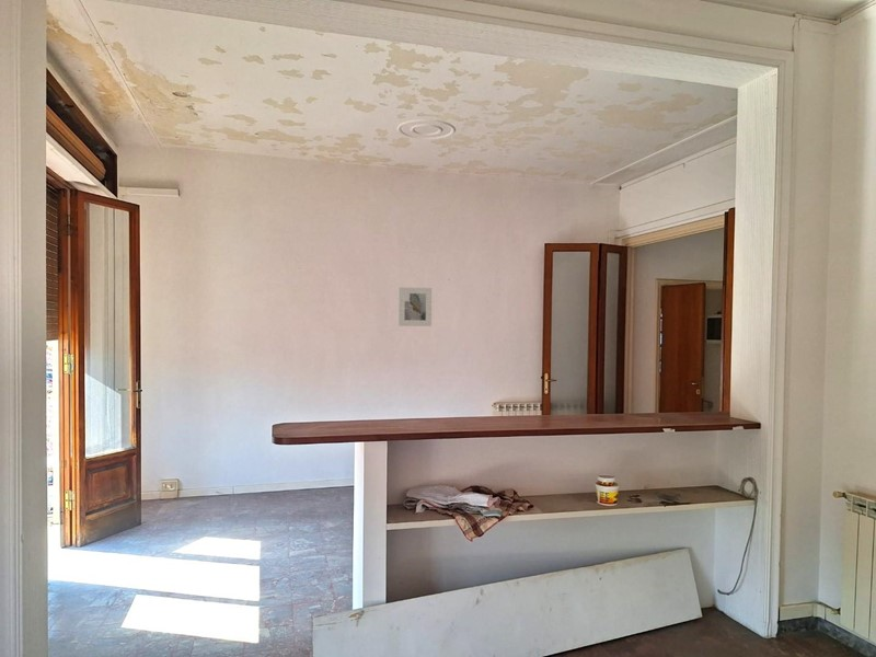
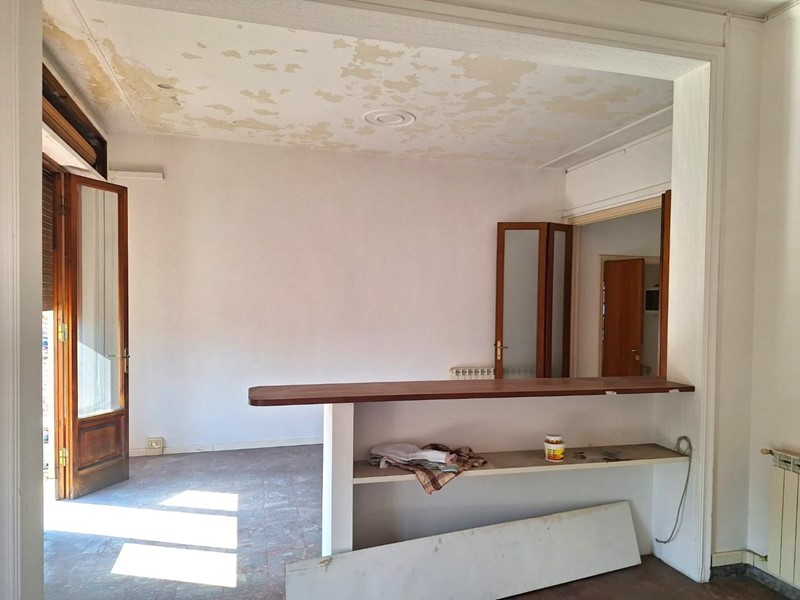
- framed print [397,286,433,327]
